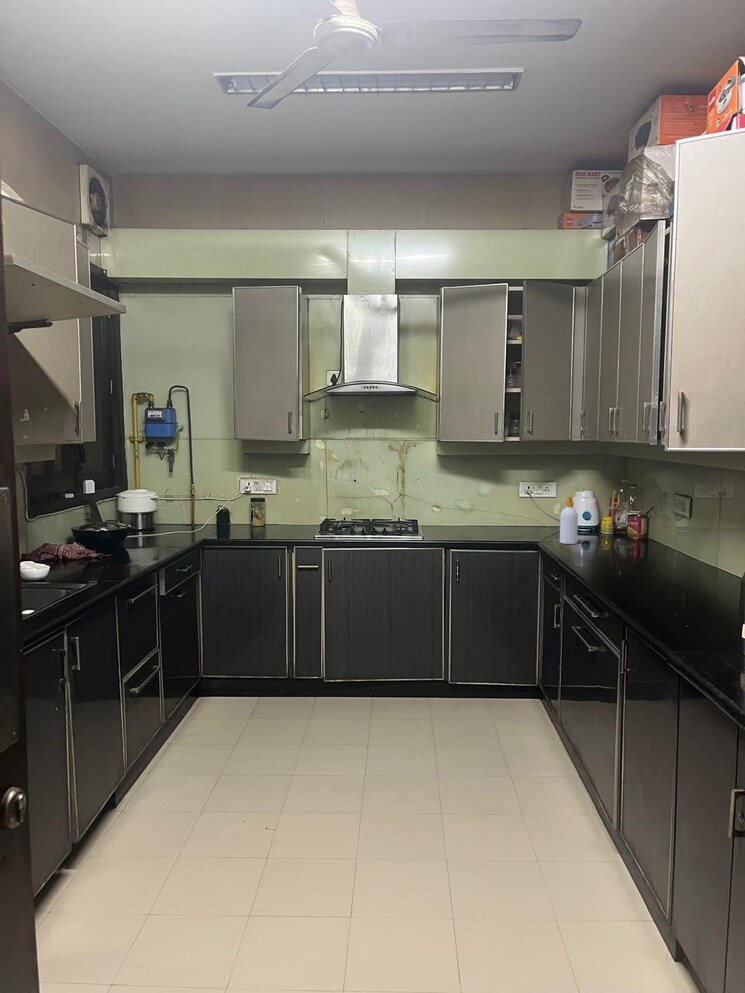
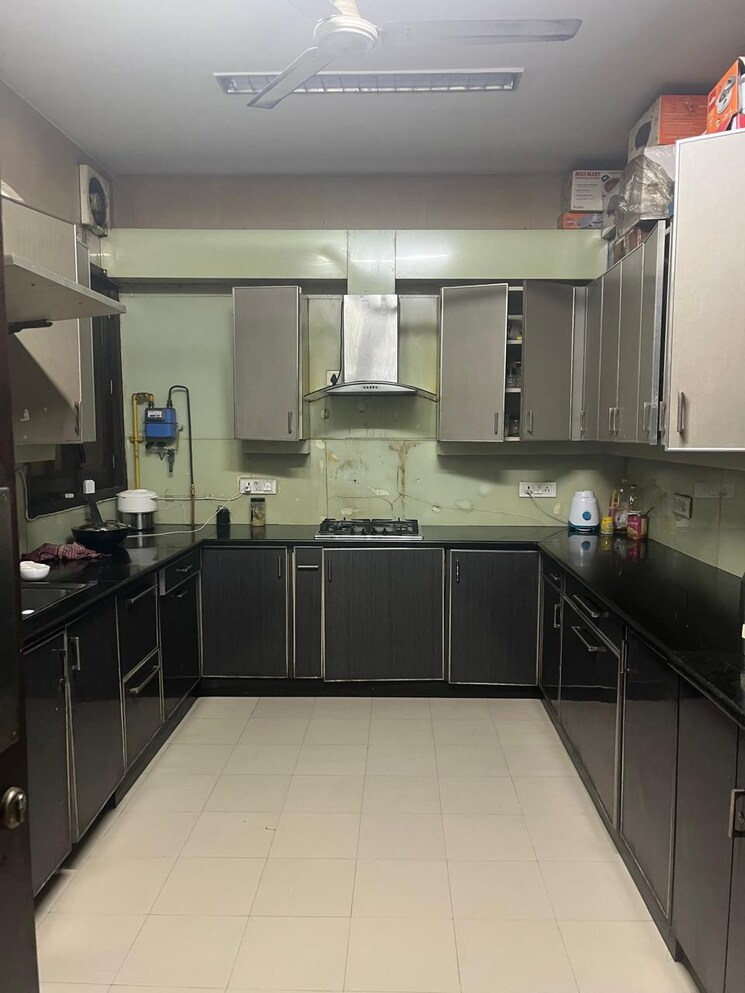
- soap bottle [559,495,579,545]
